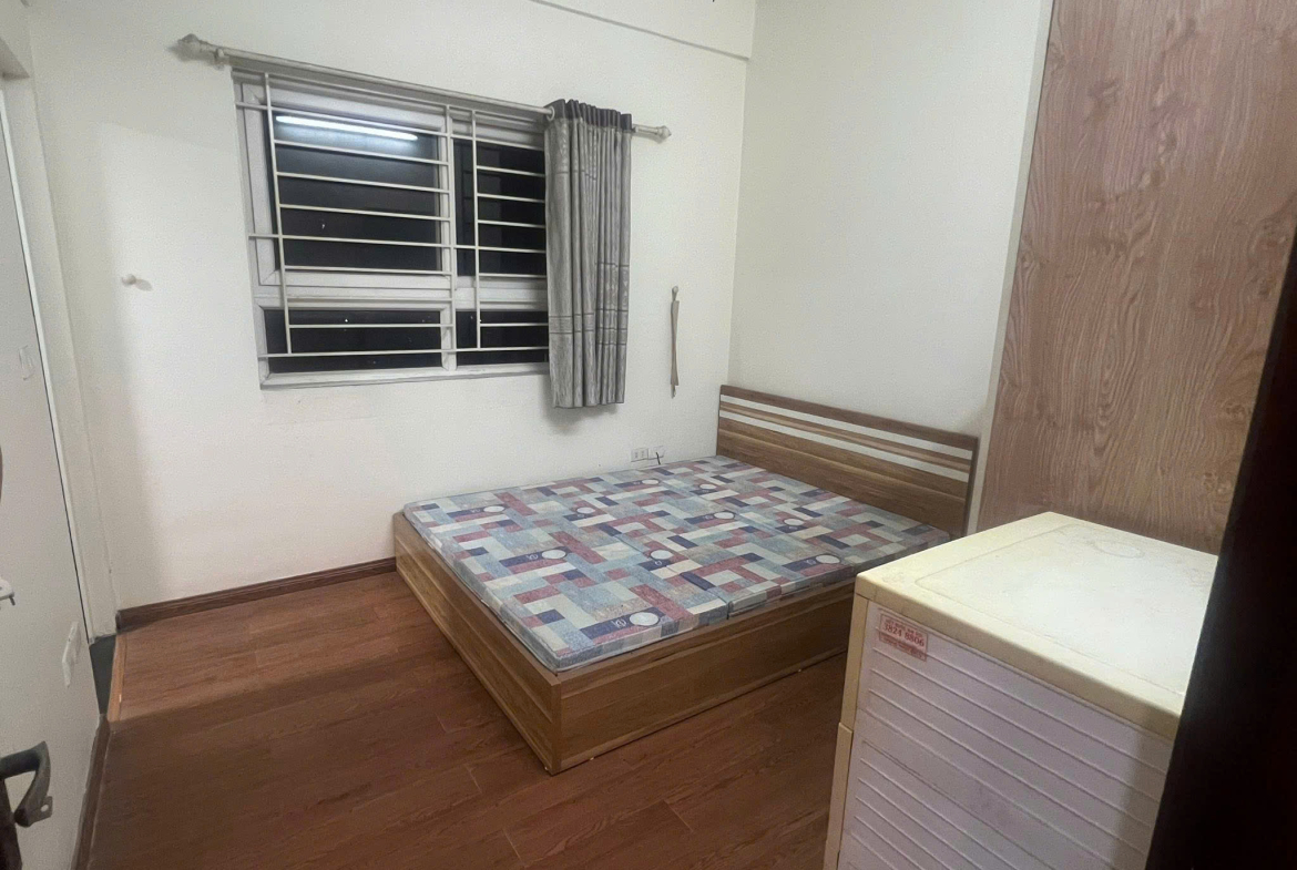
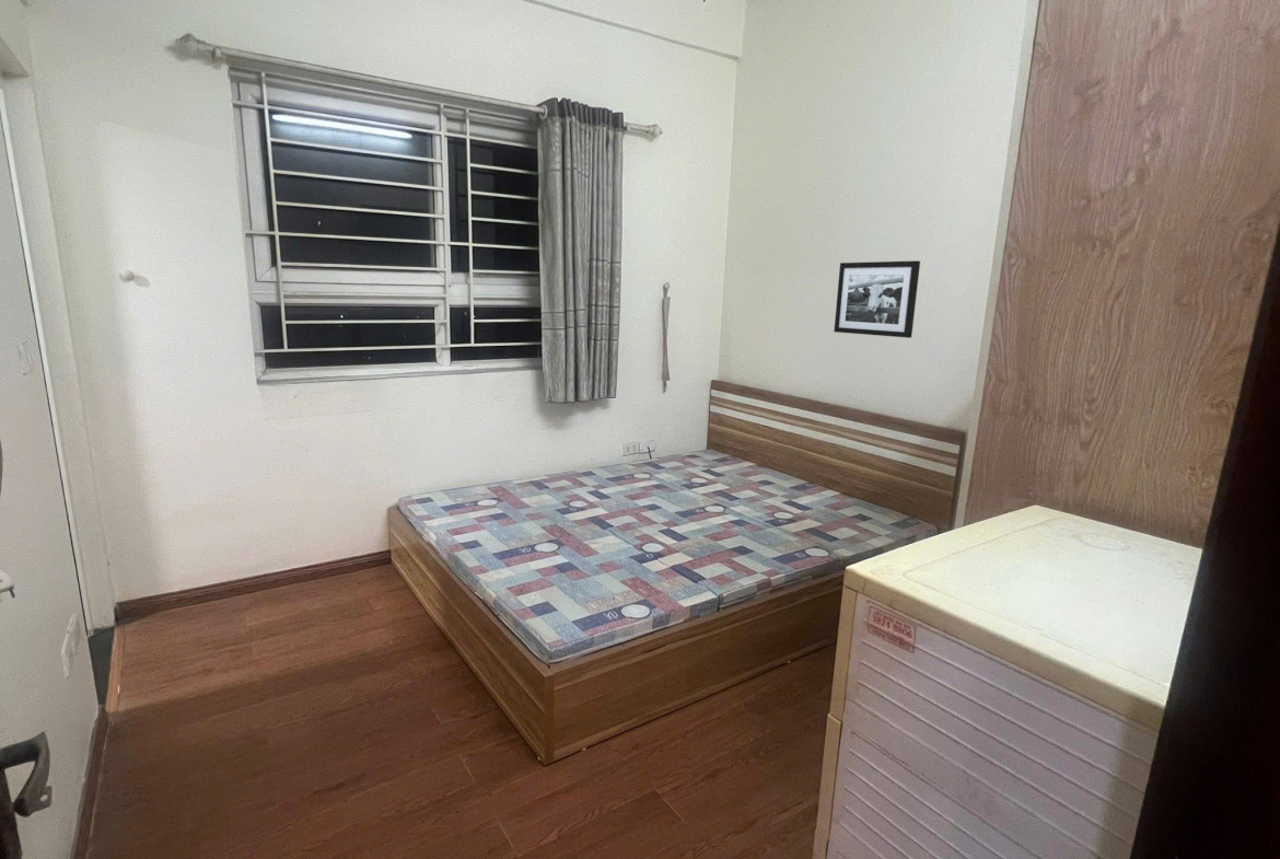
+ picture frame [833,259,921,339]
